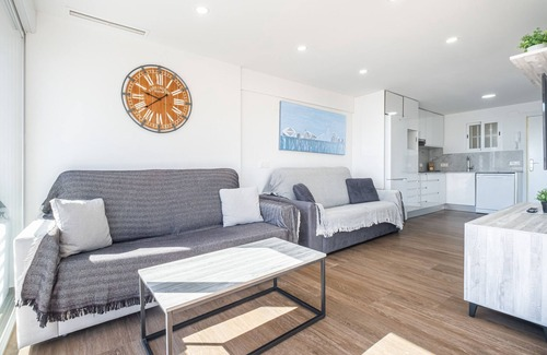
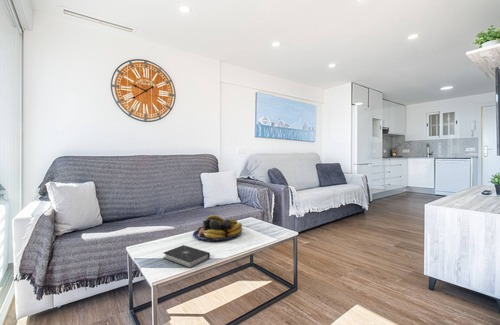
+ fruit bowl [192,214,243,242]
+ book [162,244,211,269]
